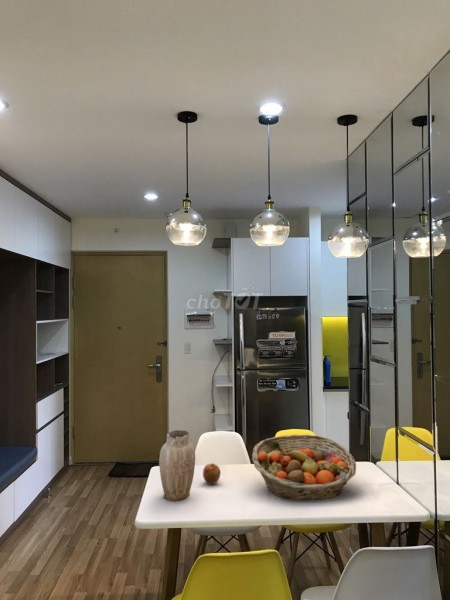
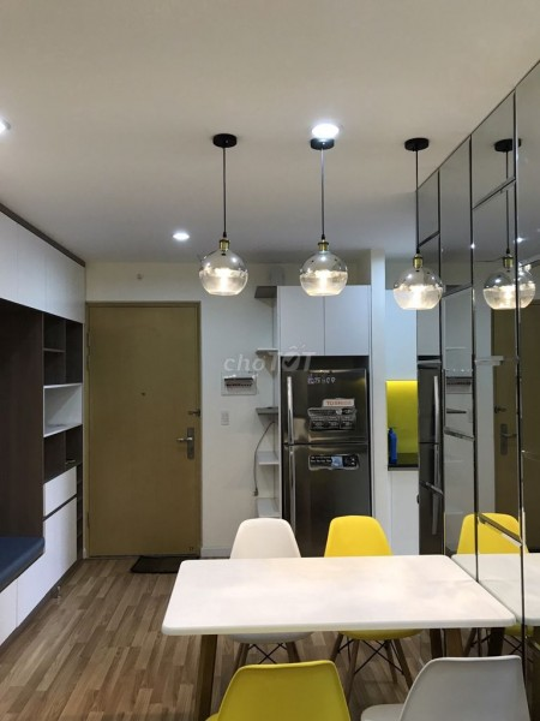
- fruit basket [251,433,357,501]
- vase [158,429,196,502]
- apple [202,462,221,485]
